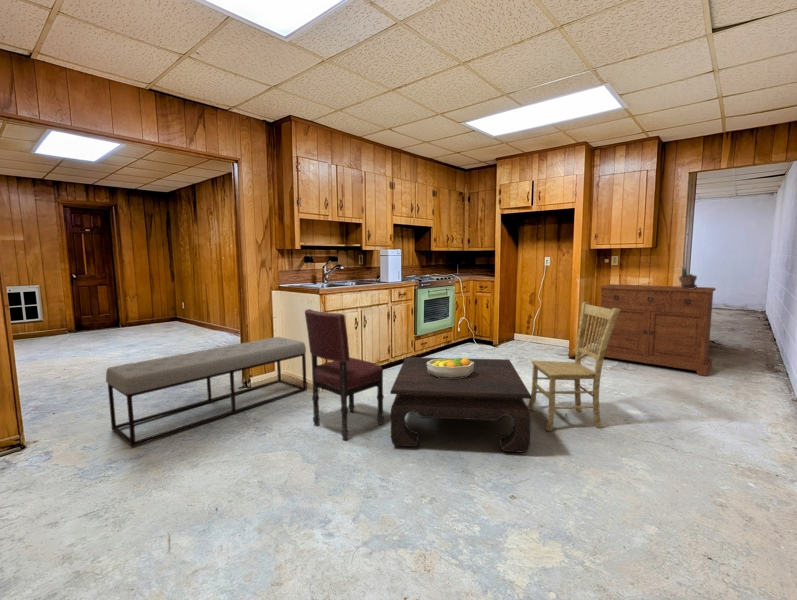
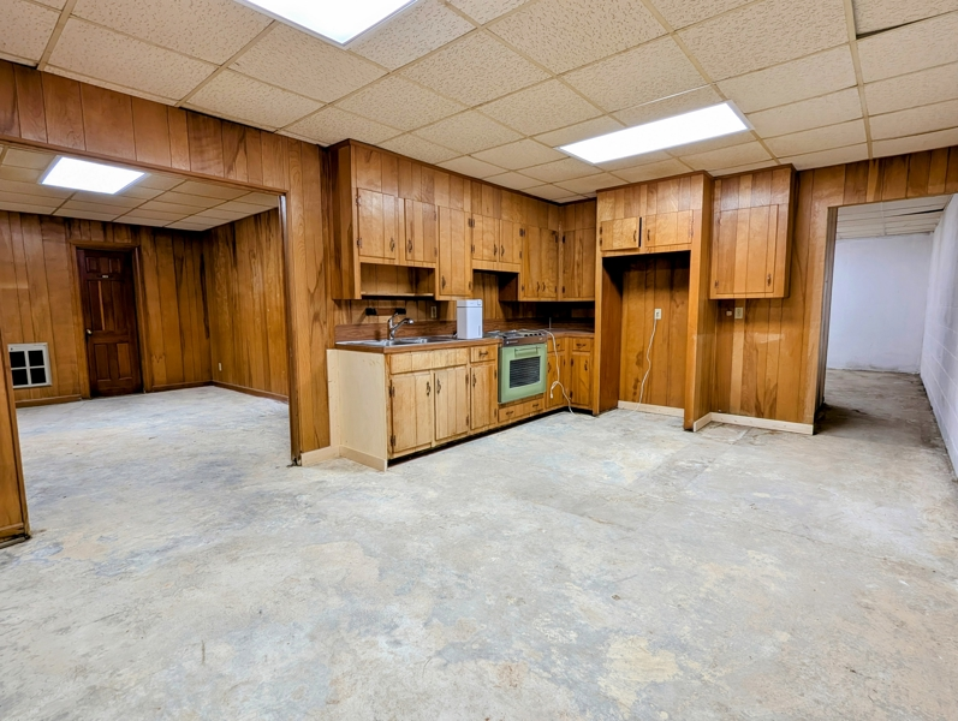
- dining chair [304,308,385,441]
- bench [105,336,308,448]
- dining chair [527,301,621,432]
- fruit bowl [427,356,474,378]
- sideboard [596,283,717,377]
- coffee table [389,356,532,453]
- potted plant [678,265,698,289]
